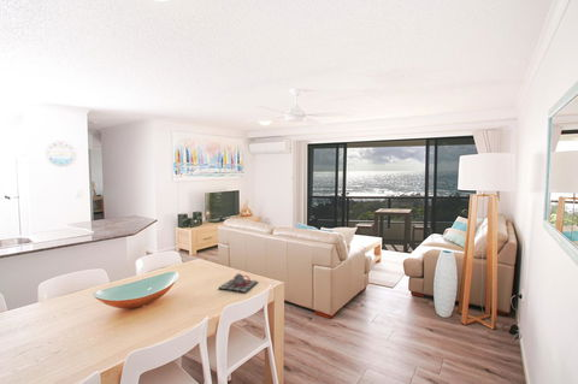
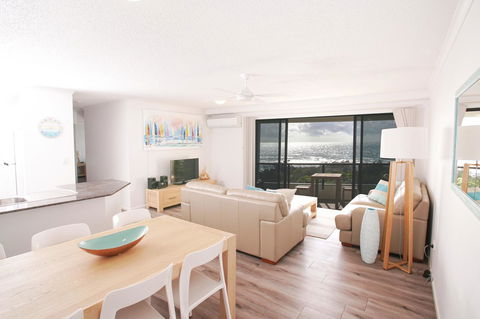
- teapot [218,272,259,294]
